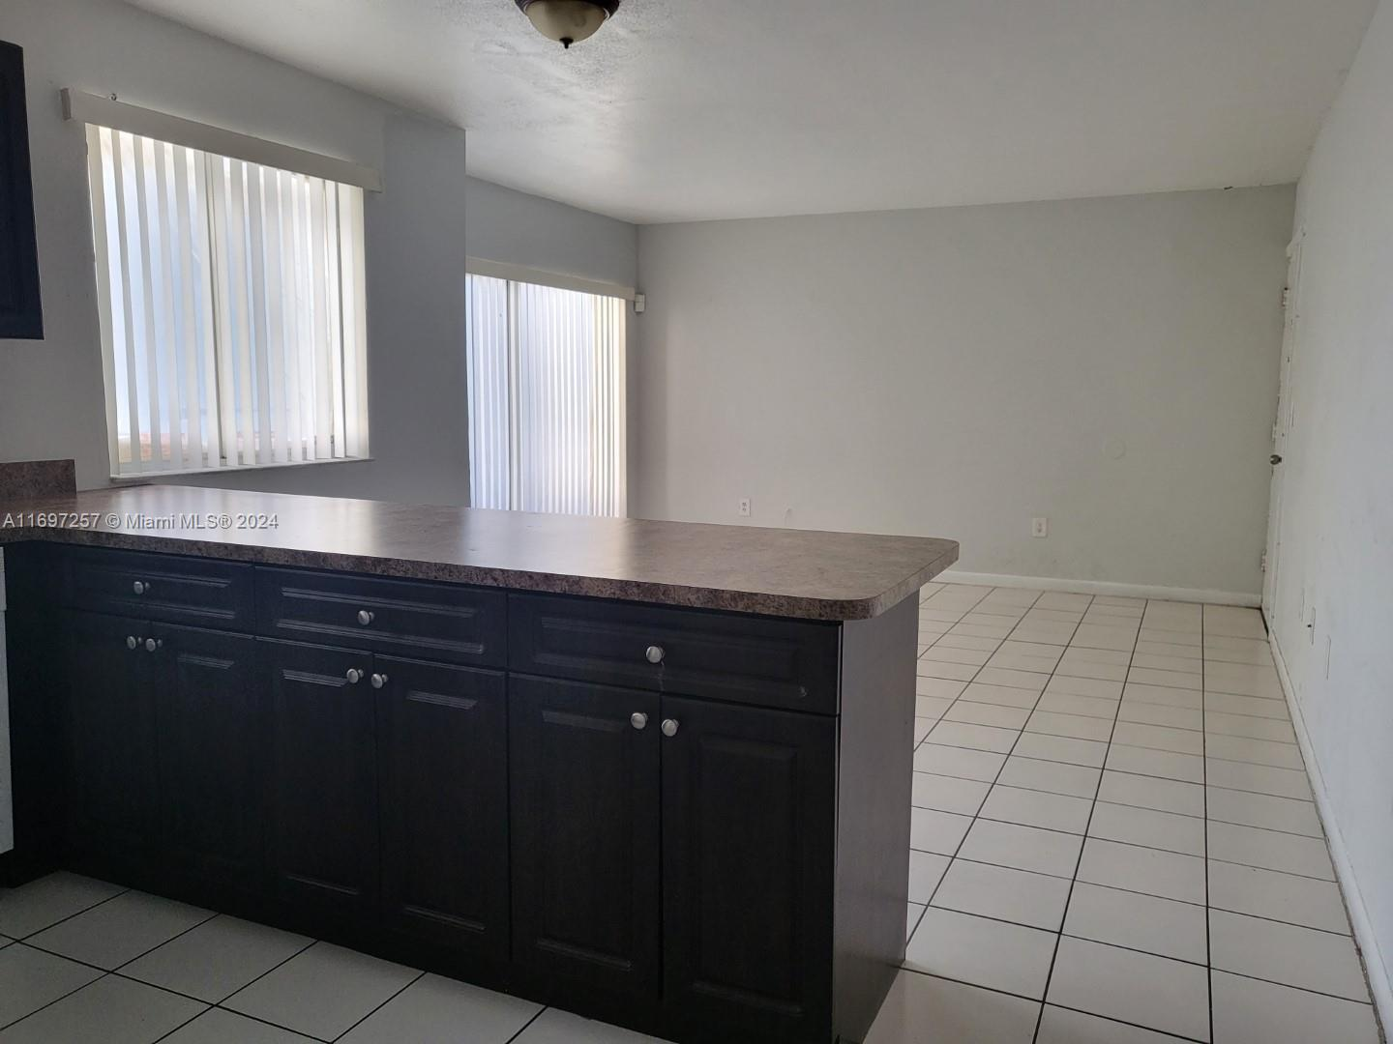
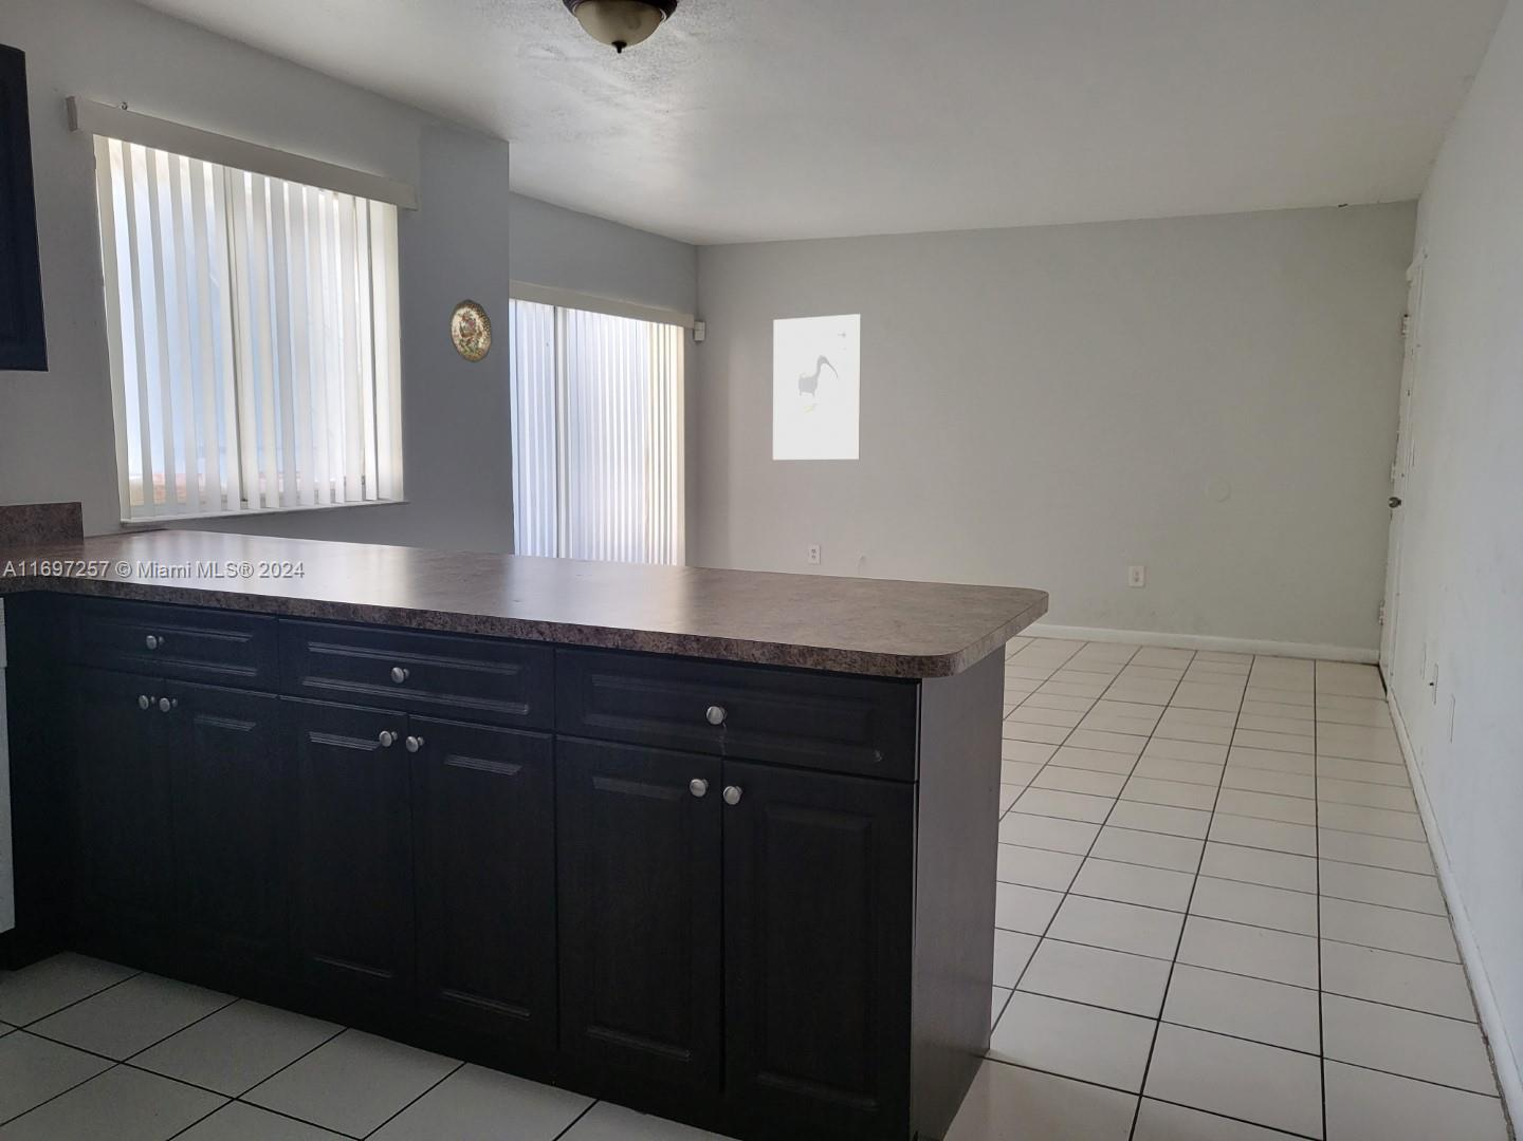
+ decorative plate [450,298,493,363]
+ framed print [772,313,862,460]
